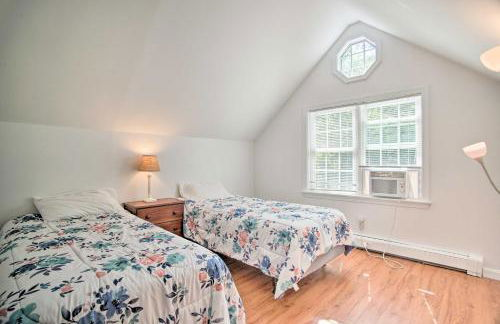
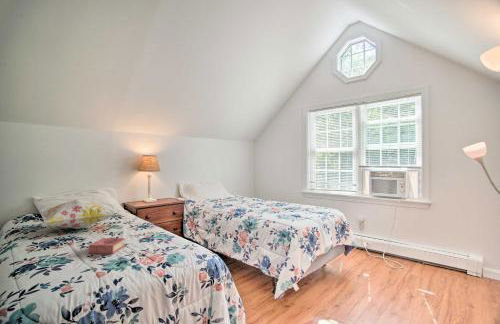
+ book [88,237,126,255]
+ decorative pillow [39,198,116,230]
